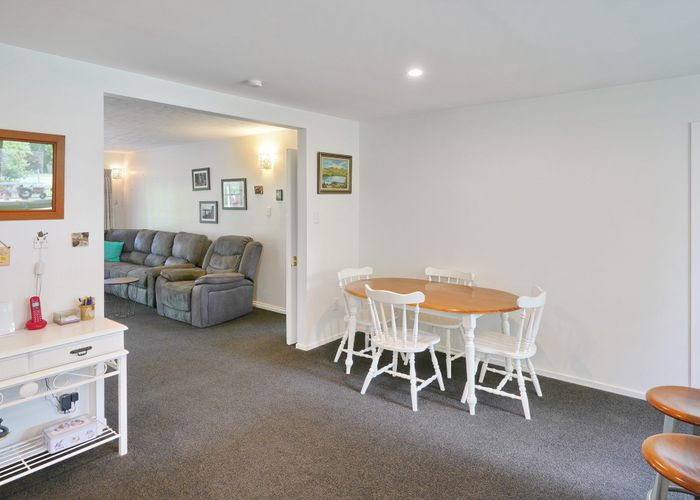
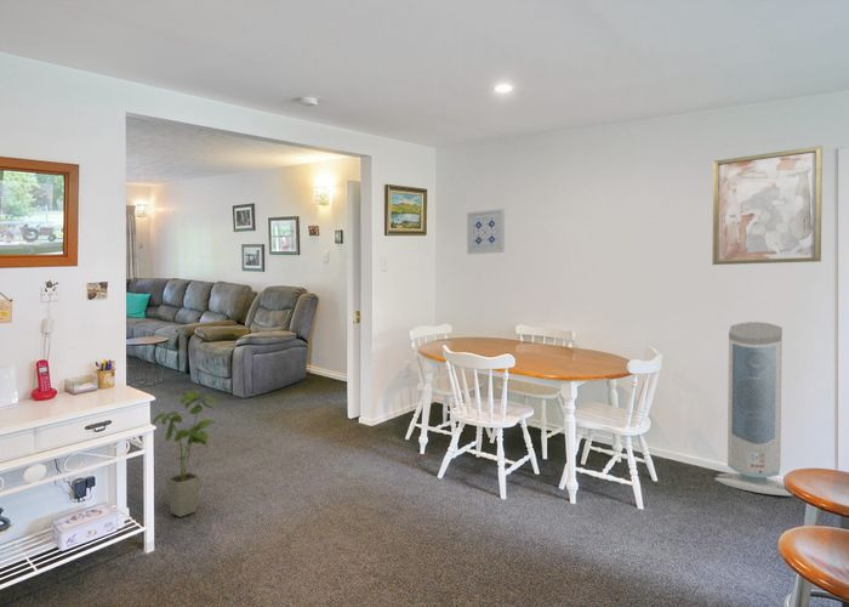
+ air purifier [713,320,793,497]
+ wall art [711,144,824,266]
+ house plant [152,390,222,518]
+ wall art [466,208,506,255]
